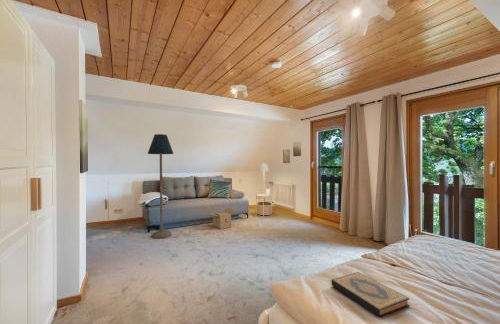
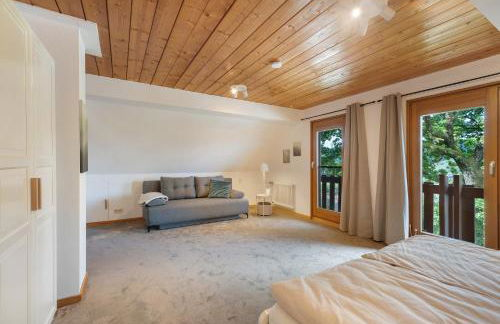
- hardback book [331,271,411,318]
- floor lamp [147,133,174,239]
- cardboard box [208,207,236,230]
